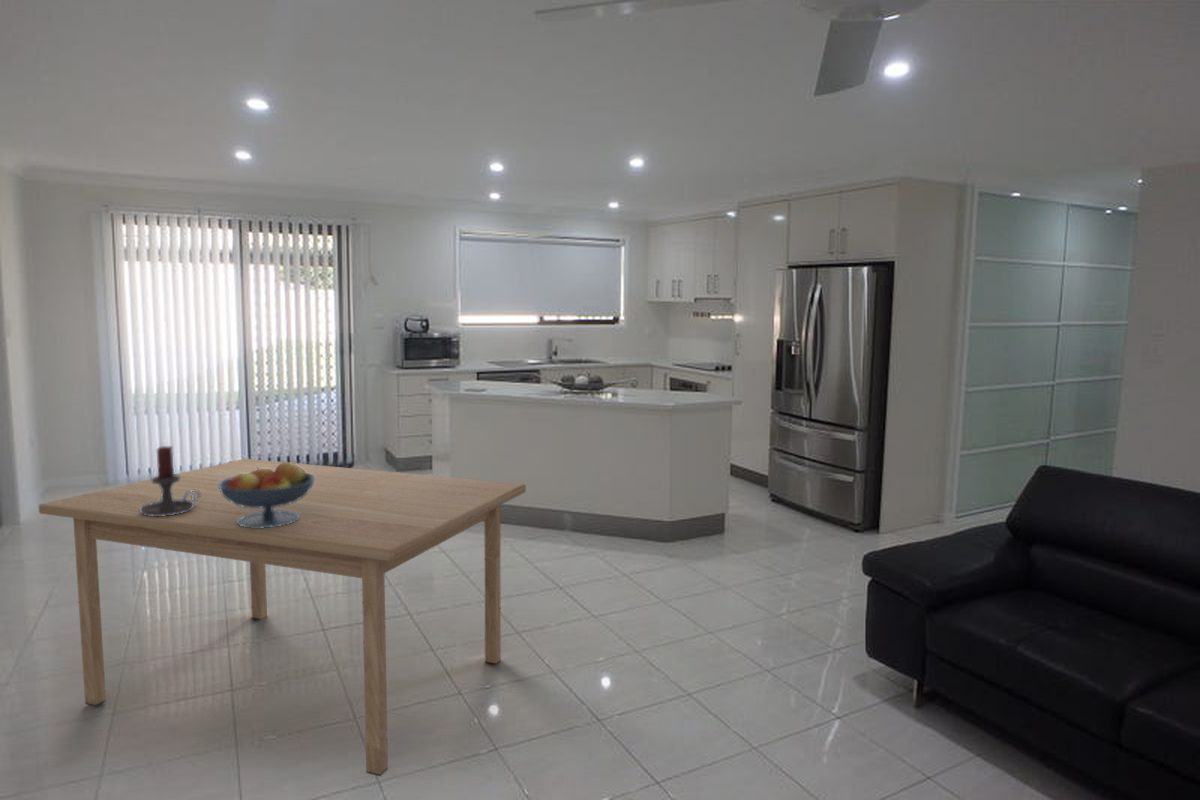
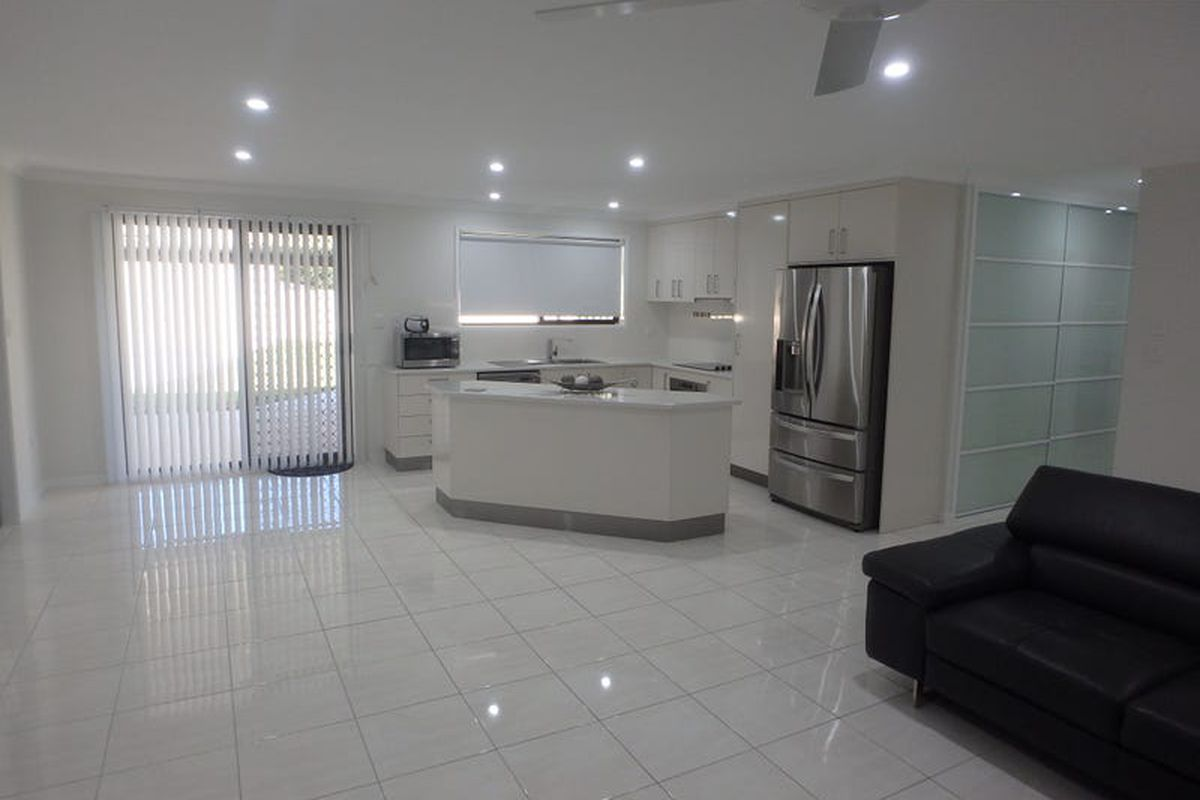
- fruit bowl [218,460,315,528]
- candle holder [139,445,201,516]
- table [38,458,527,777]
